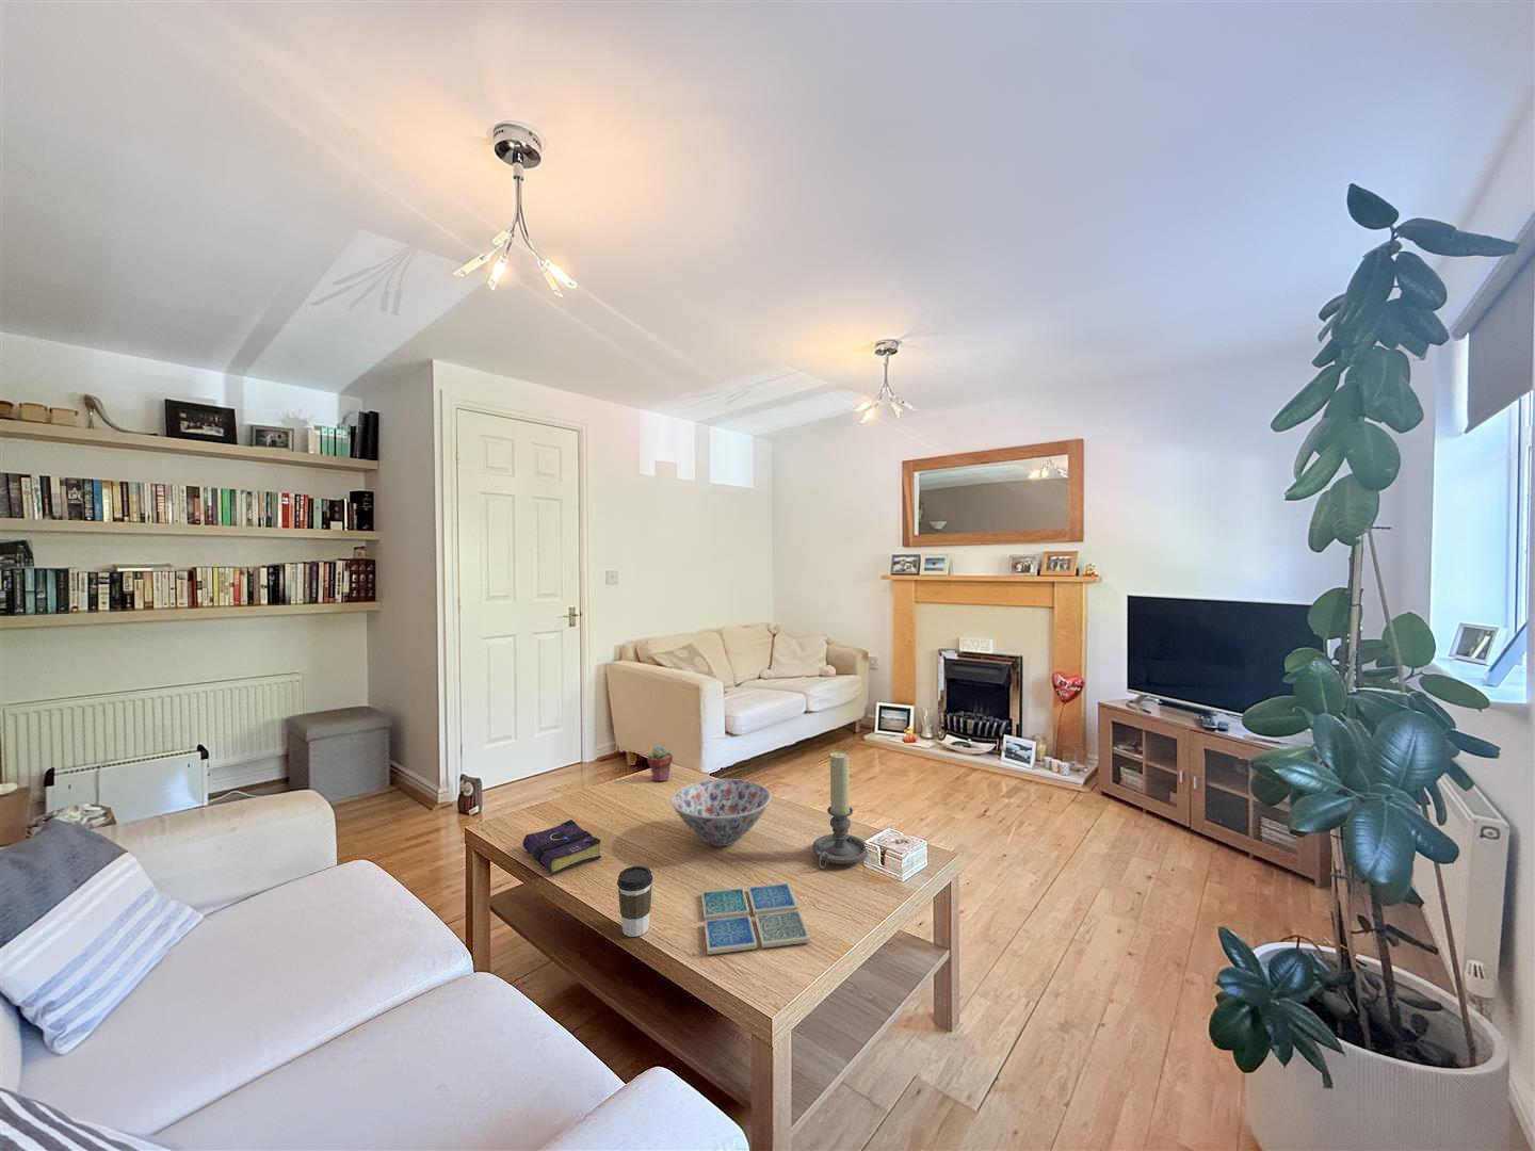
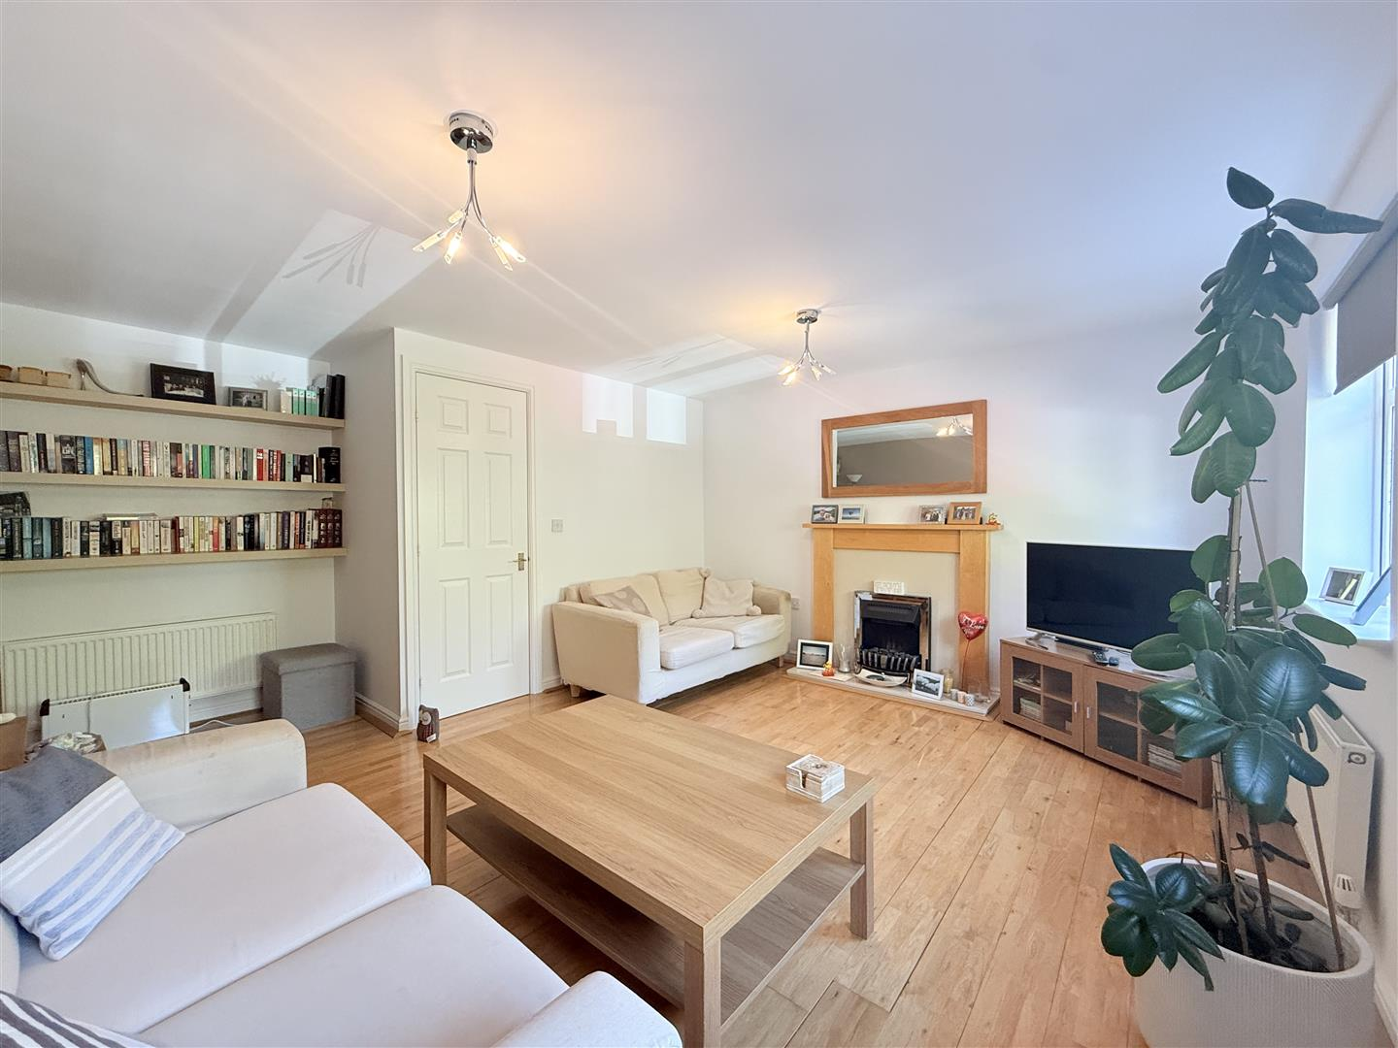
- candle holder [811,751,869,869]
- book [522,819,602,877]
- drink coaster [700,883,811,956]
- coffee cup [616,866,654,938]
- potted succulent [645,745,673,782]
- bowl [671,777,772,848]
